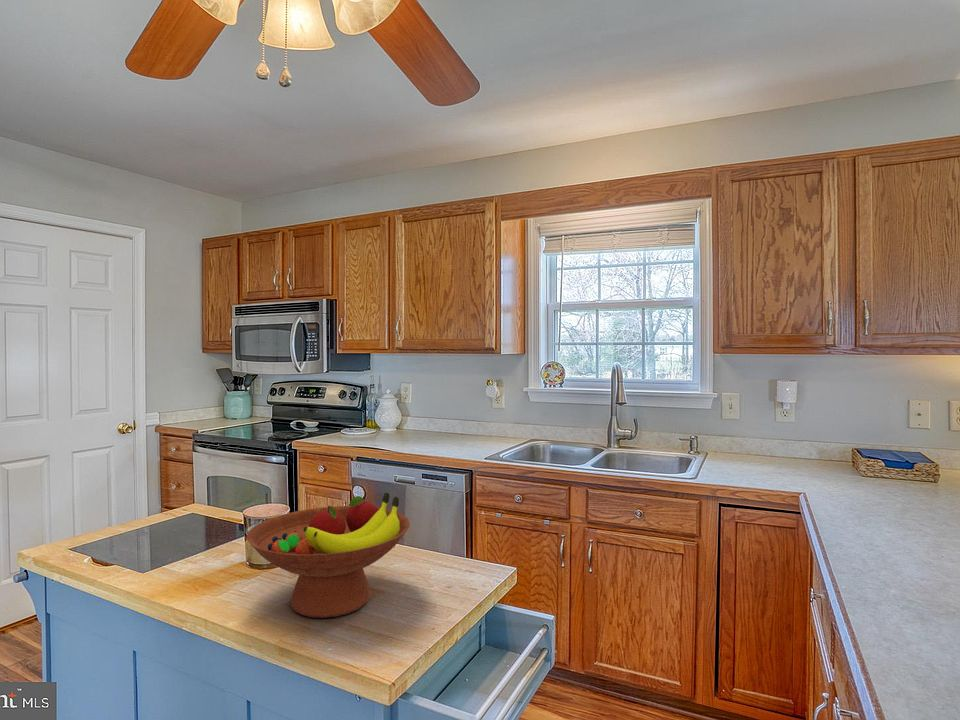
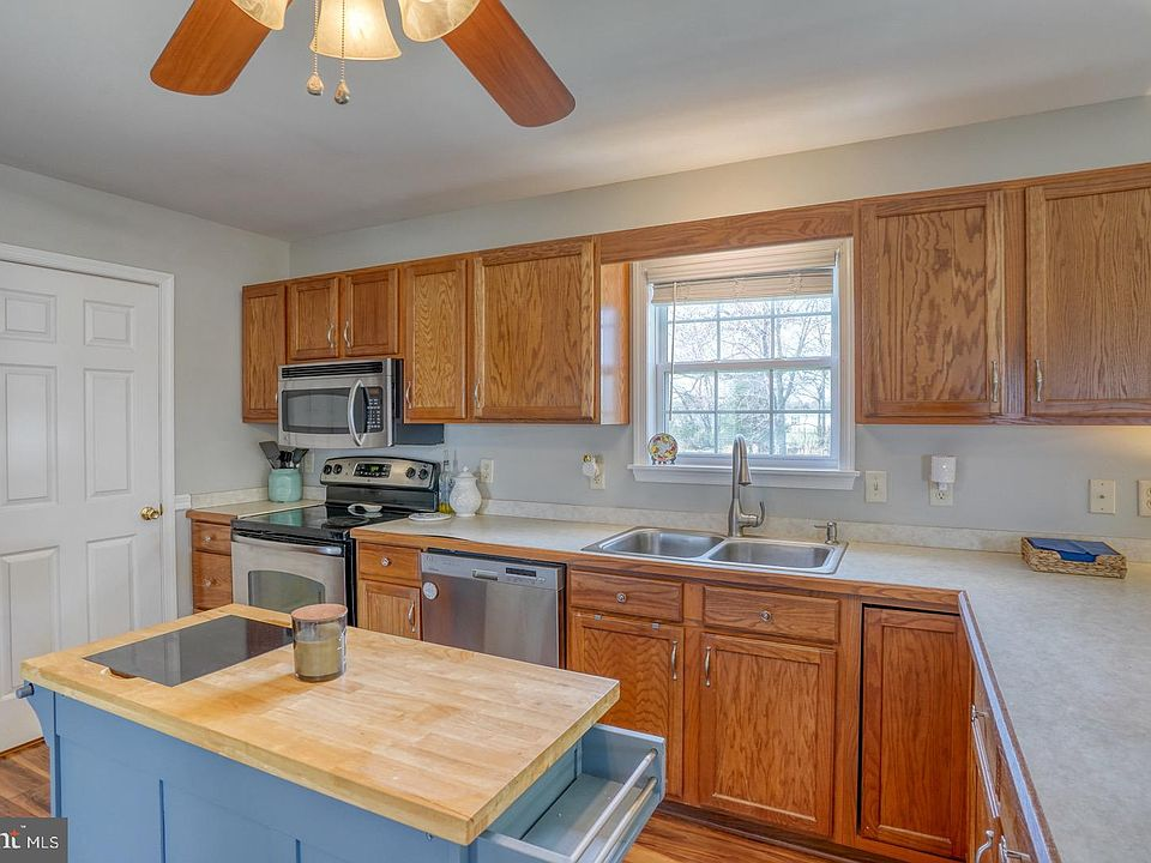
- fruit bowl [246,492,411,619]
